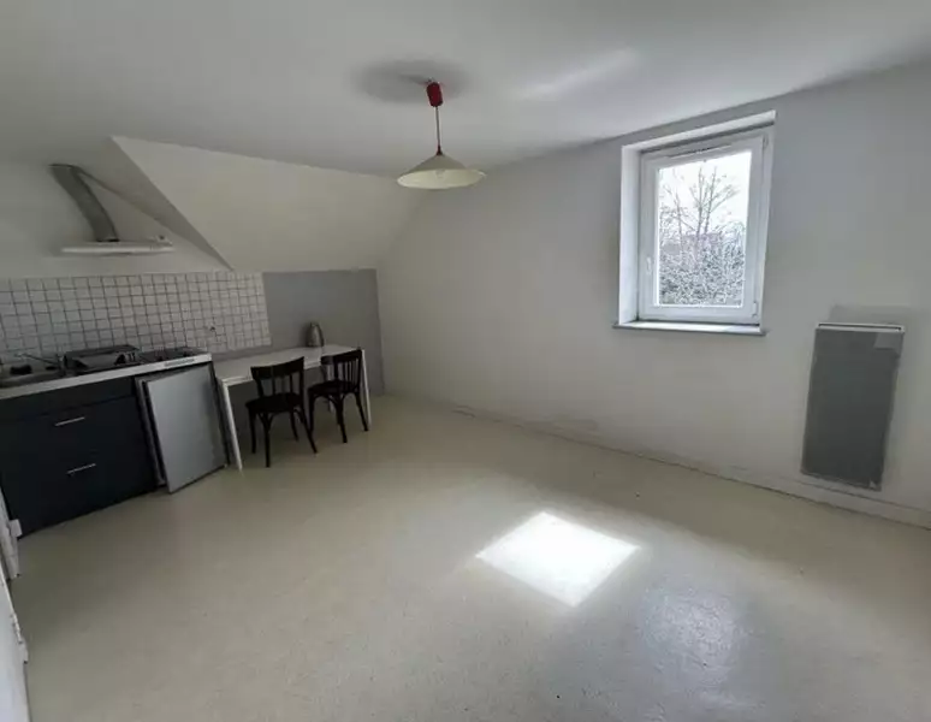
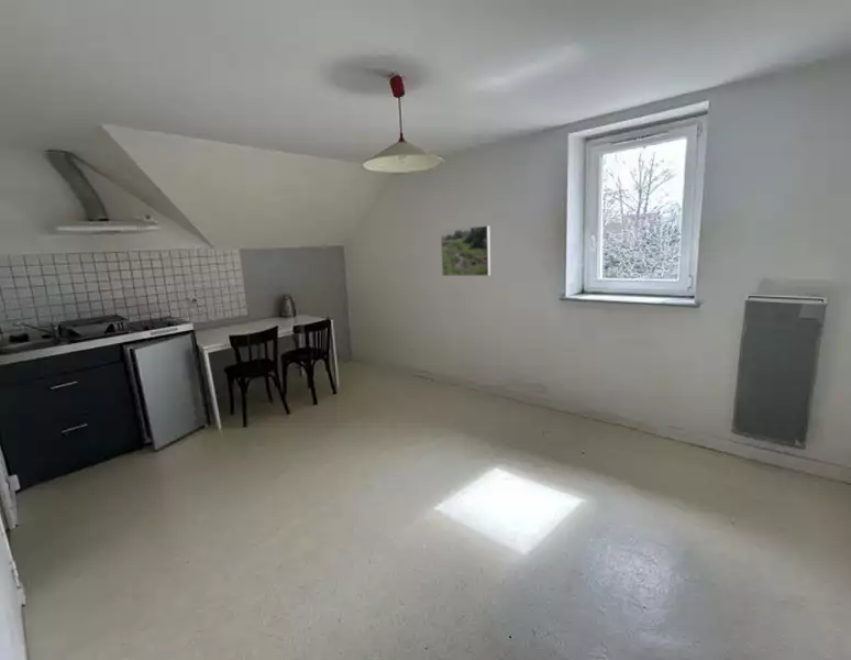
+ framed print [440,224,491,277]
